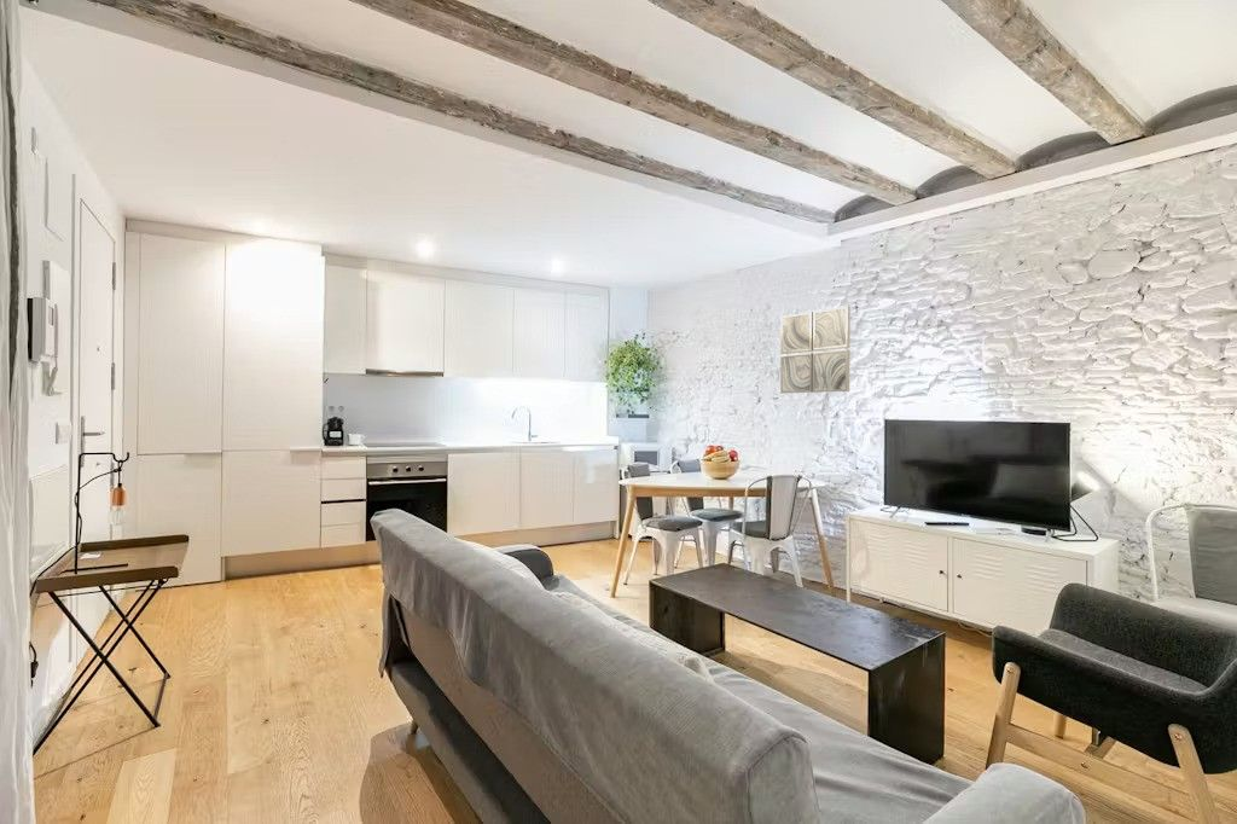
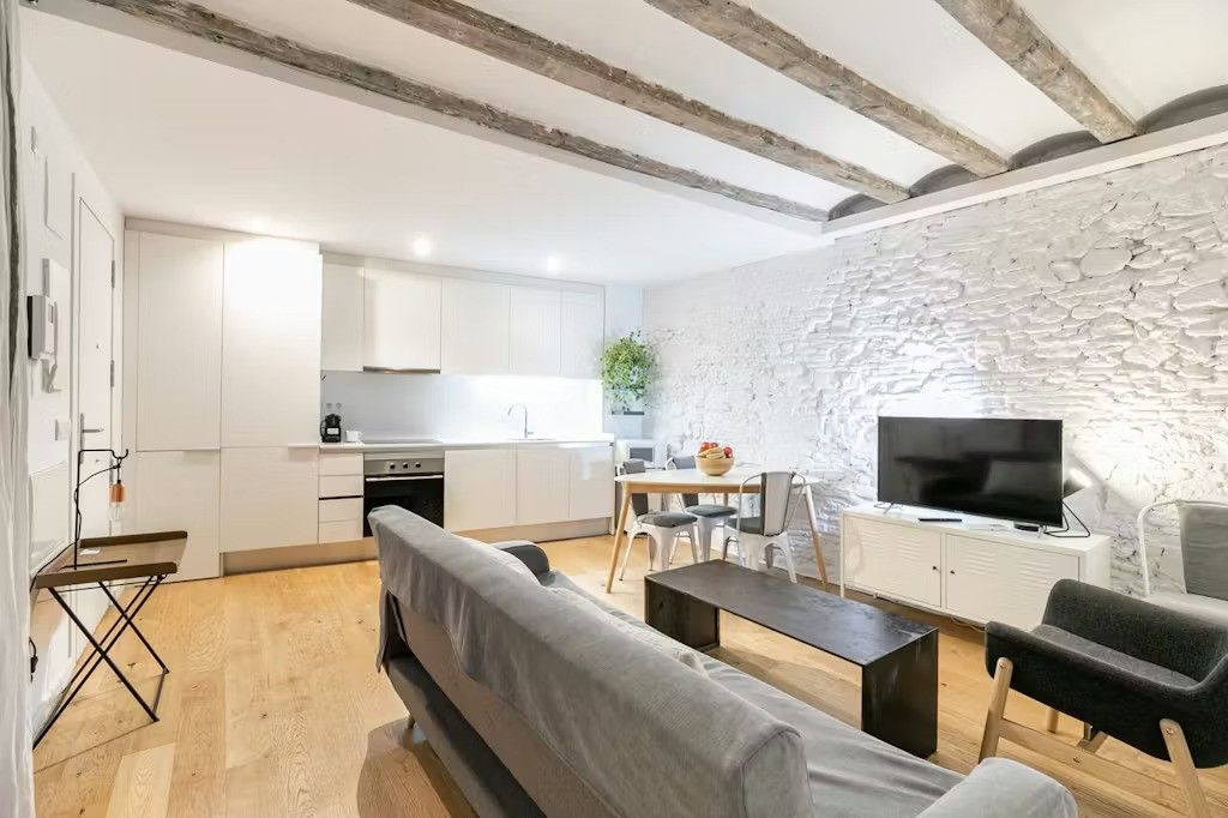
- wall art [779,304,852,394]
